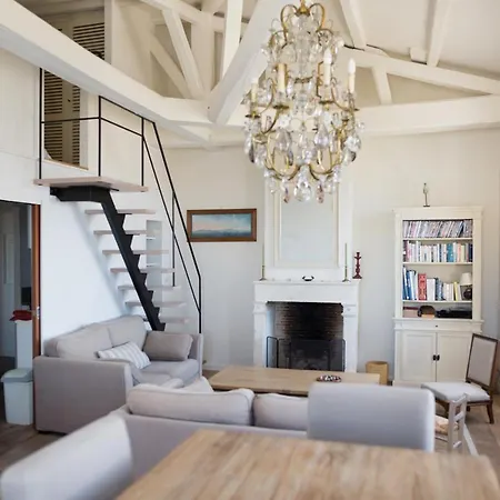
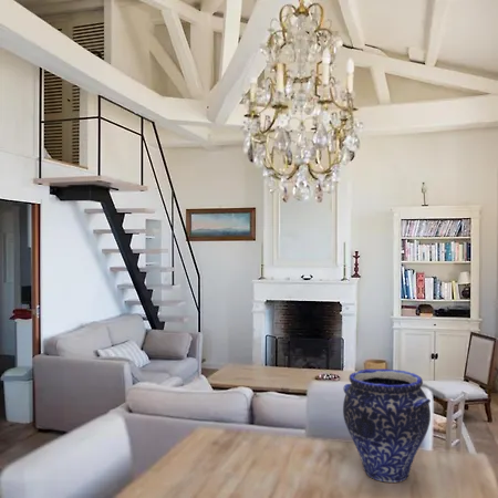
+ vase [342,367,432,484]
